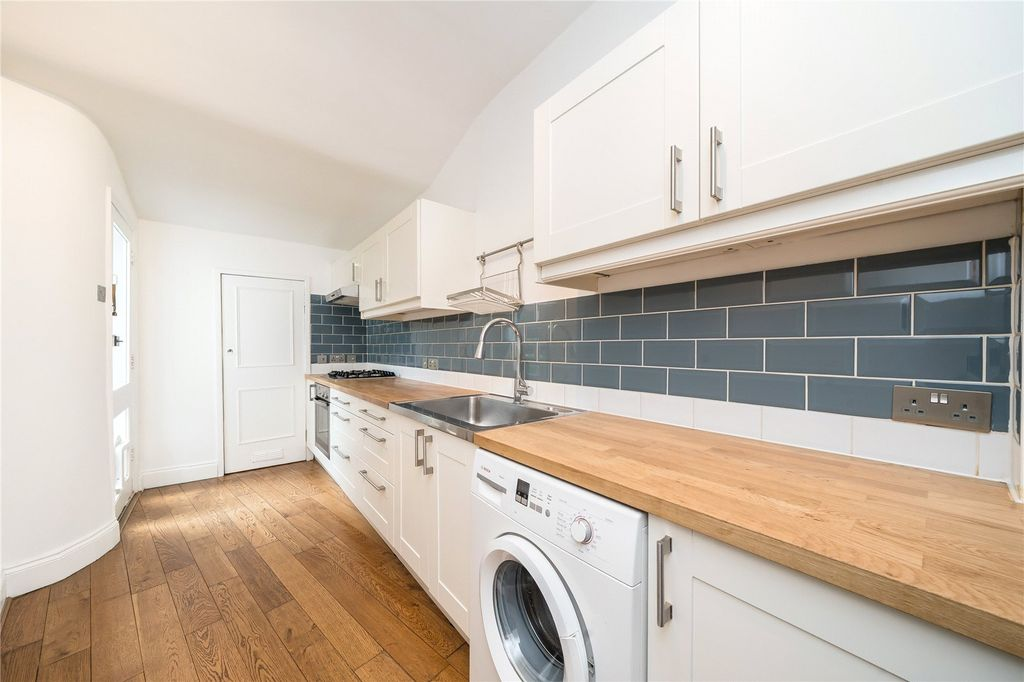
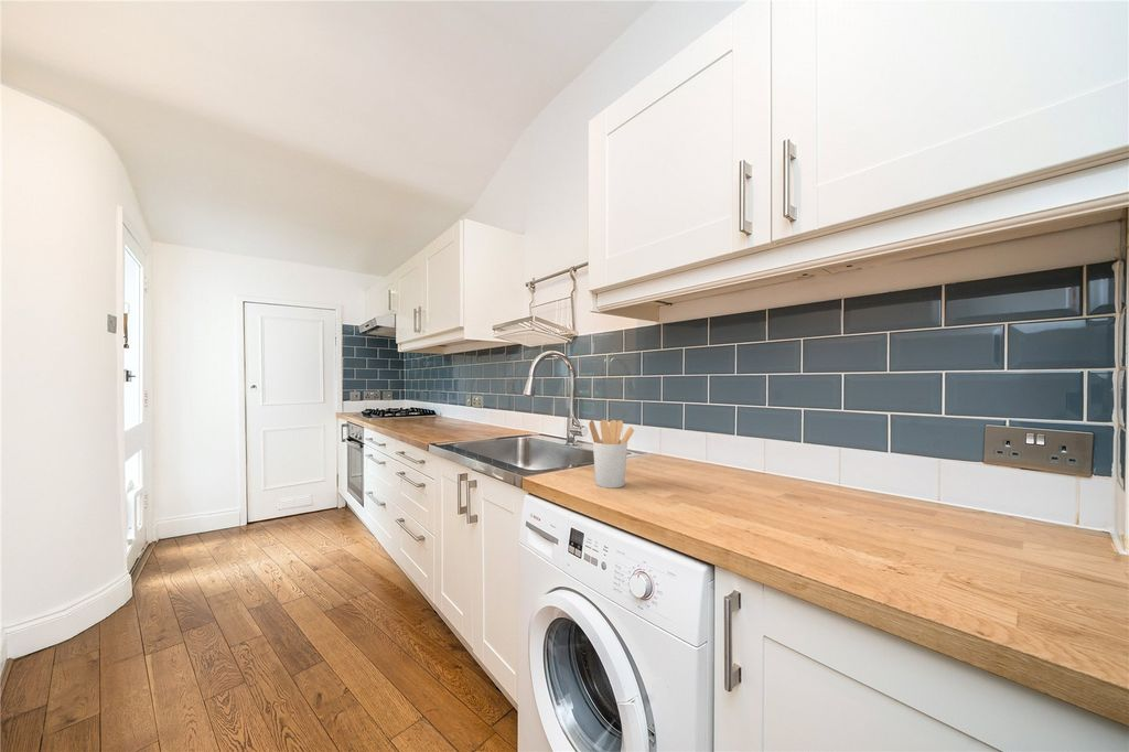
+ utensil holder [588,419,635,490]
